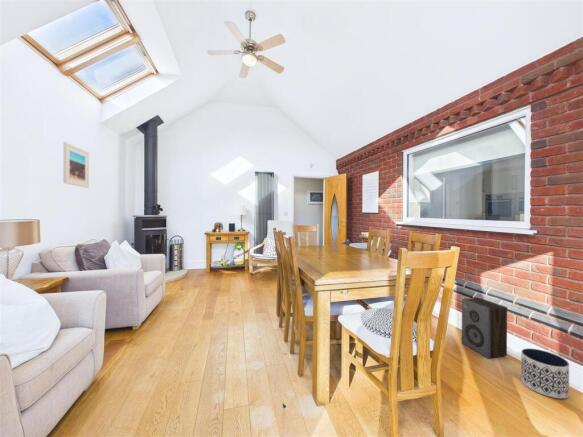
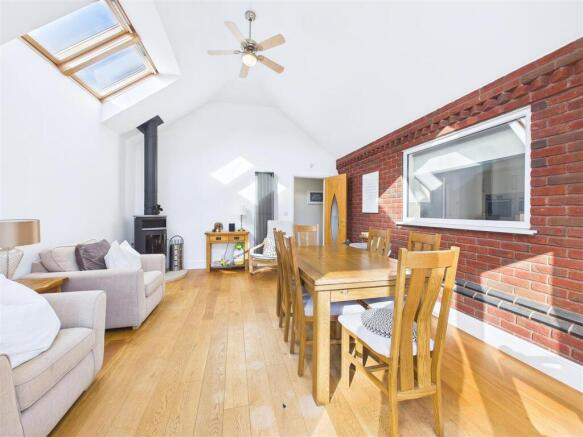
- speaker [461,297,508,359]
- planter [520,348,570,399]
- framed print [62,141,90,189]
